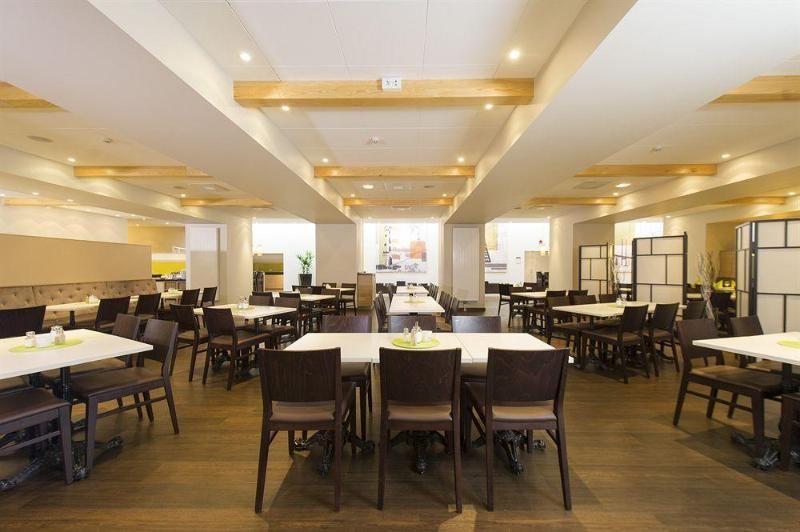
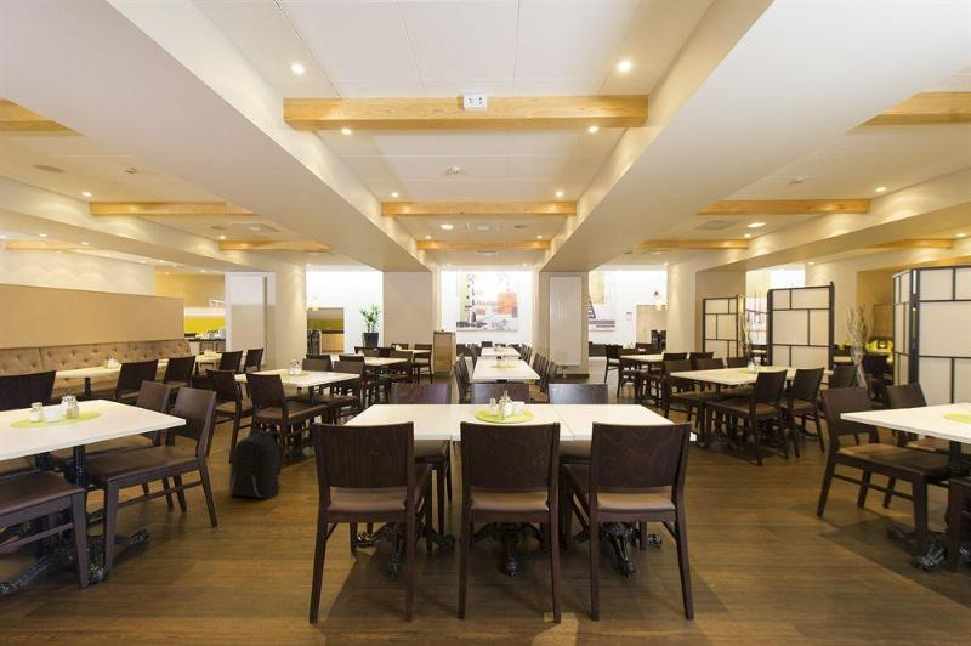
+ backpack [228,429,282,499]
